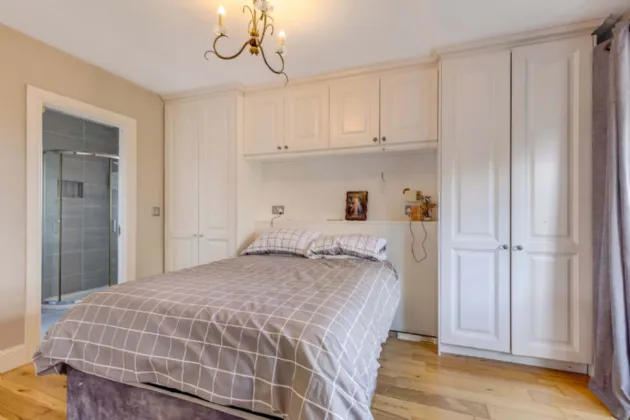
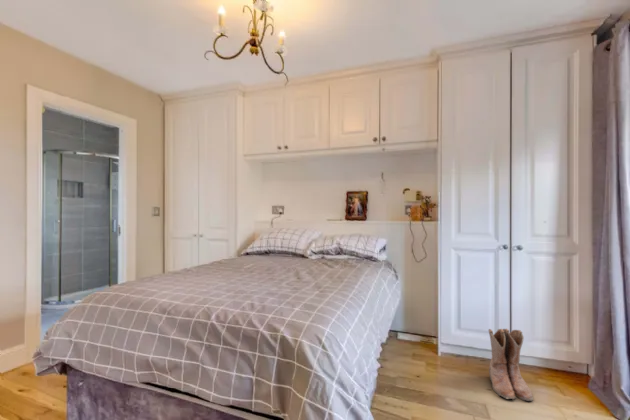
+ boots [487,328,534,402]
